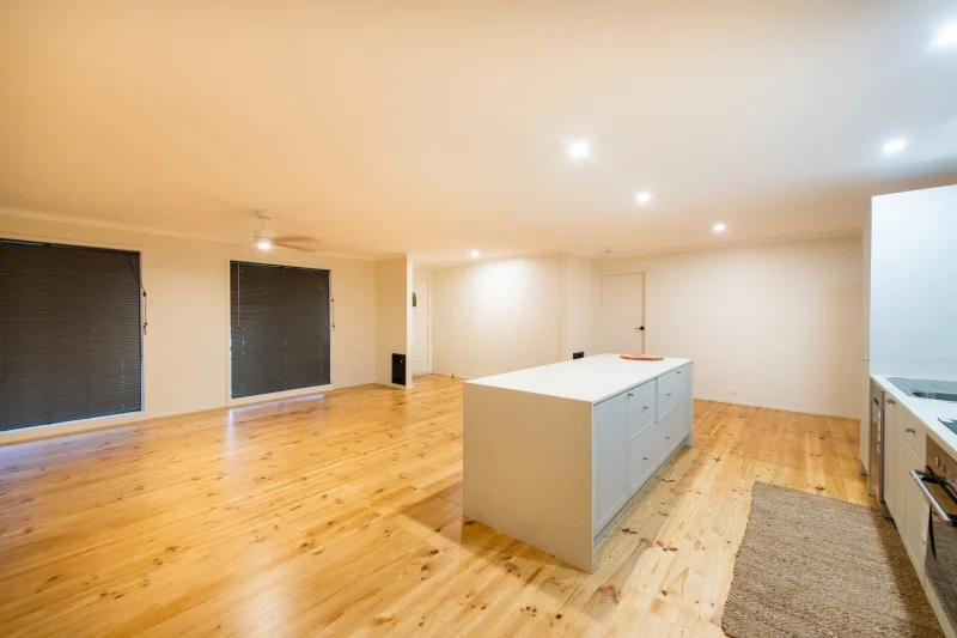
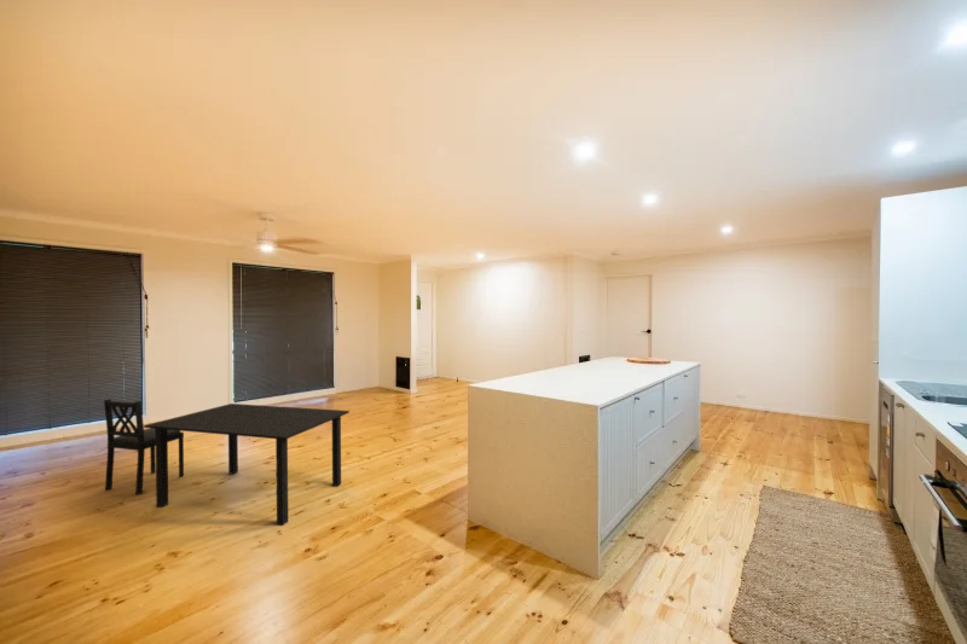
+ dining set [103,398,351,527]
